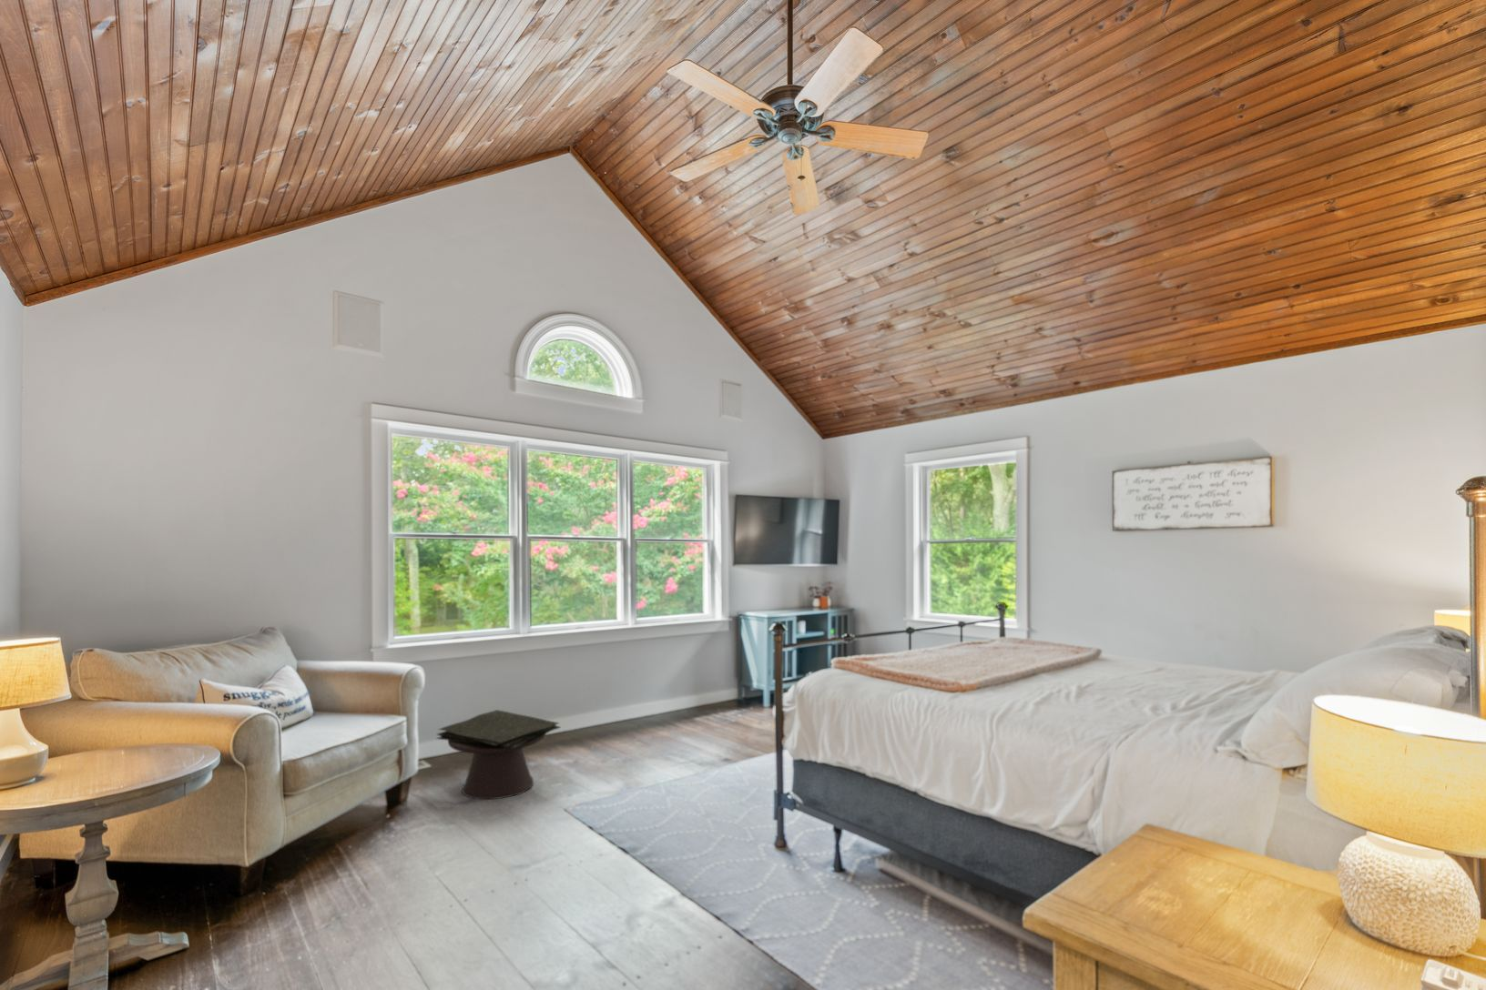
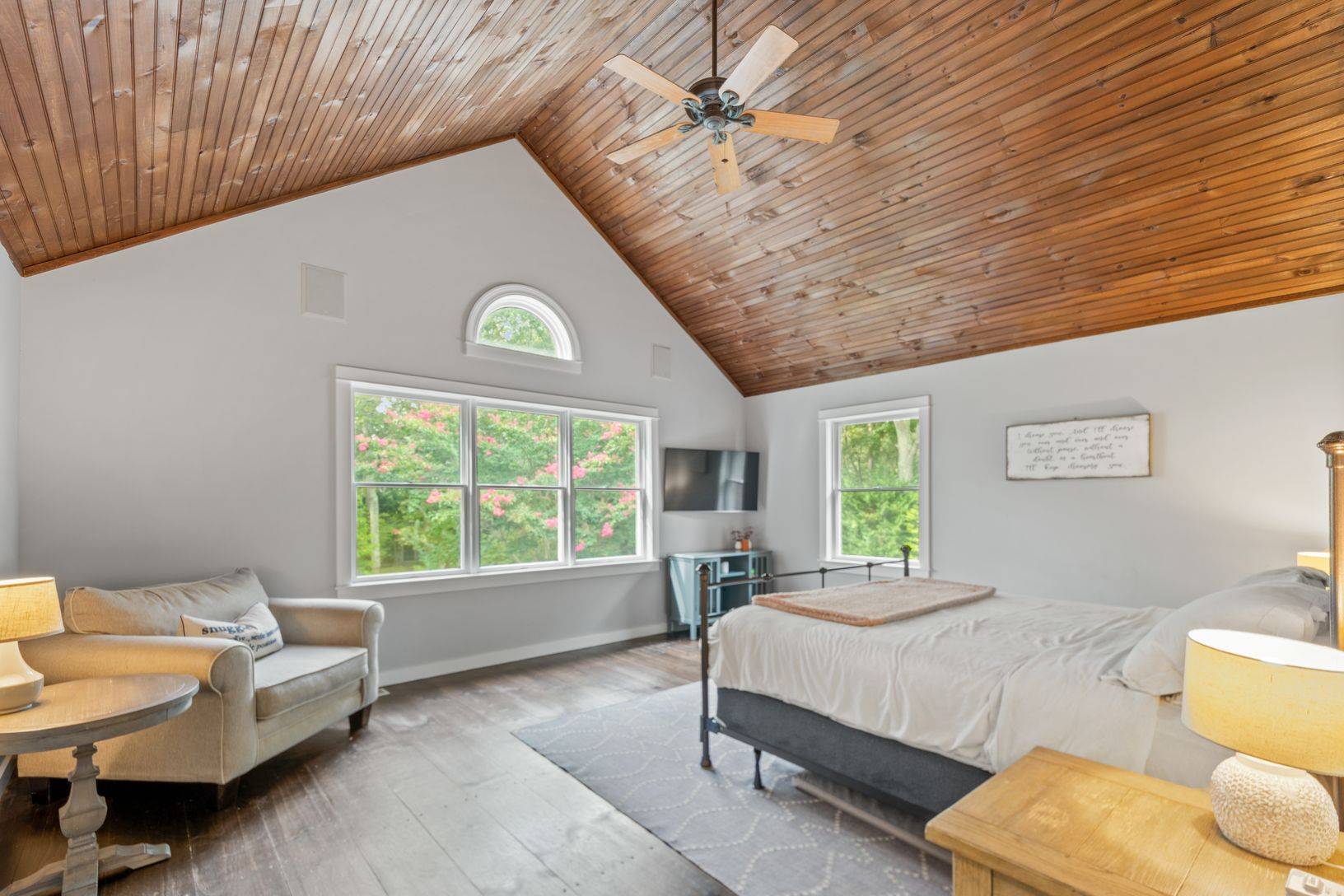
- side table [435,709,561,800]
